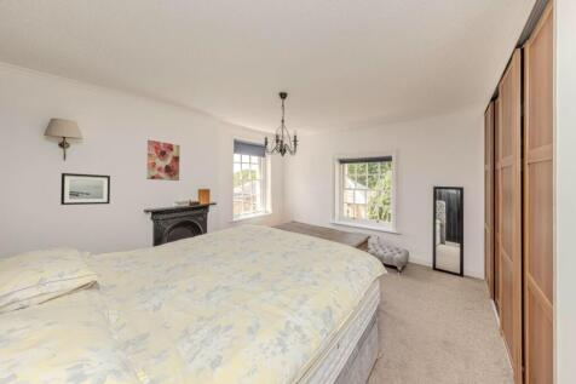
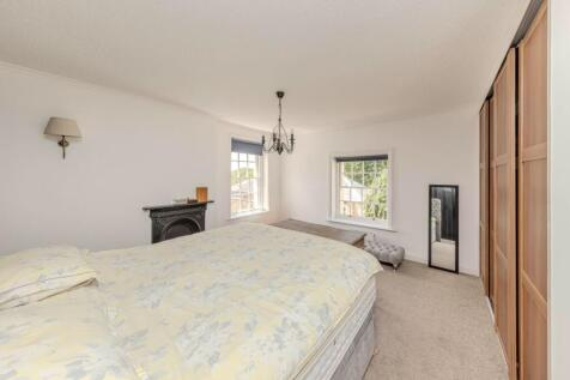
- wall art [145,139,180,182]
- wall art [59,172,111,206]
